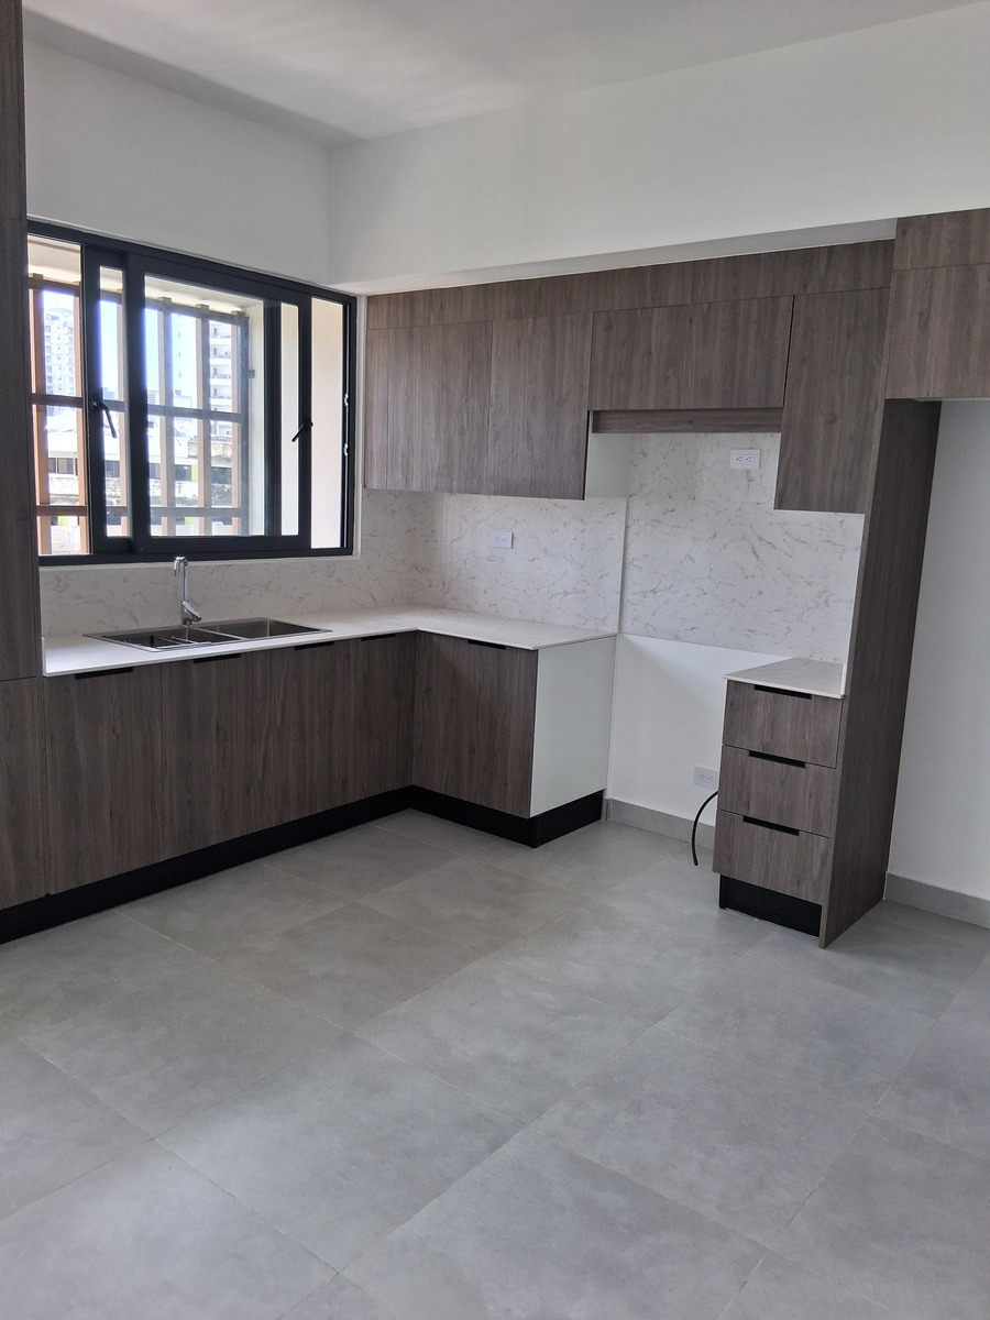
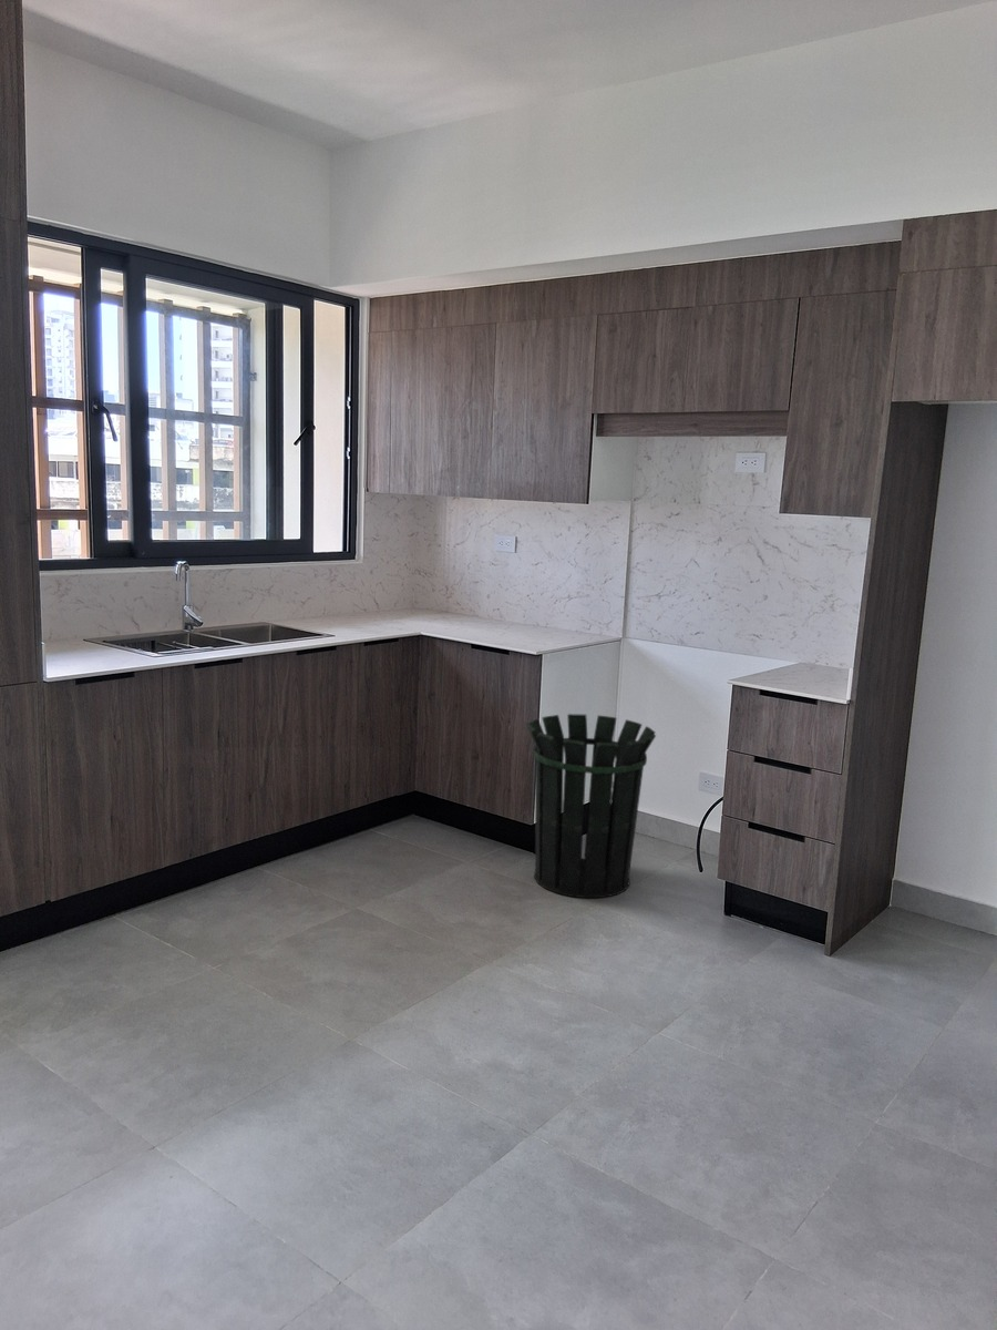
+ waste bin [526,713,657,899]
